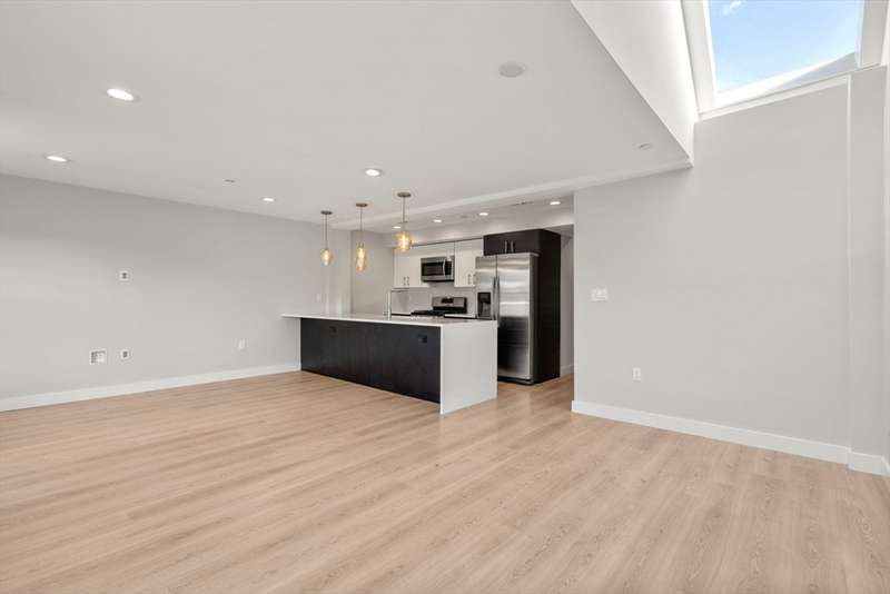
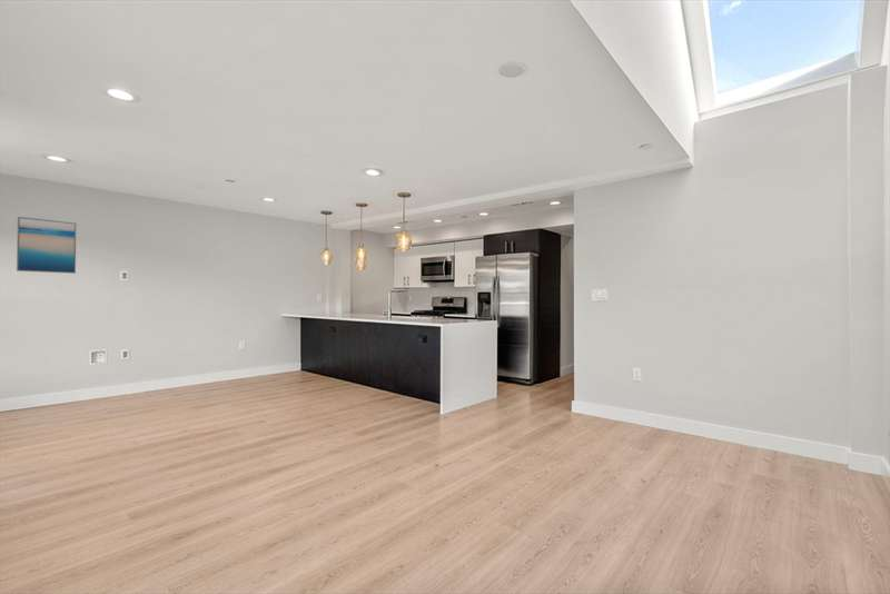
+ wall art [16,216,78,275]
